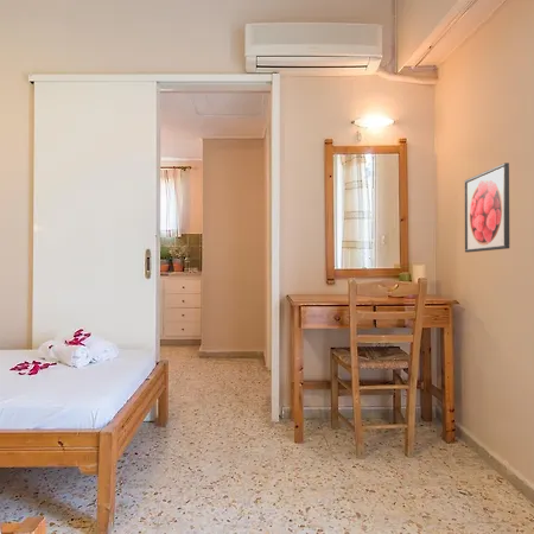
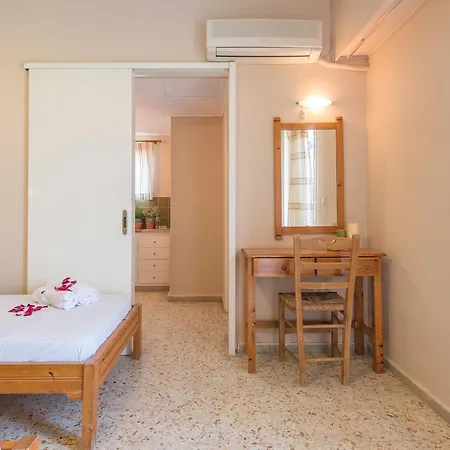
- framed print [464,161,510,254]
